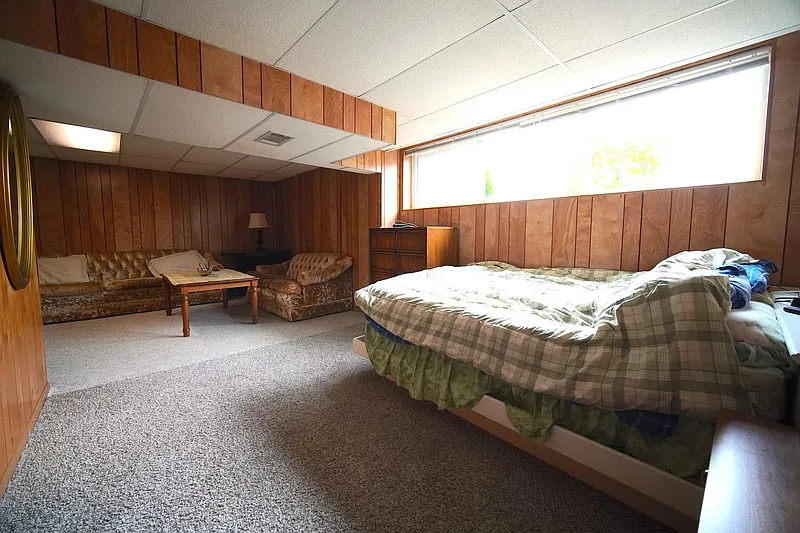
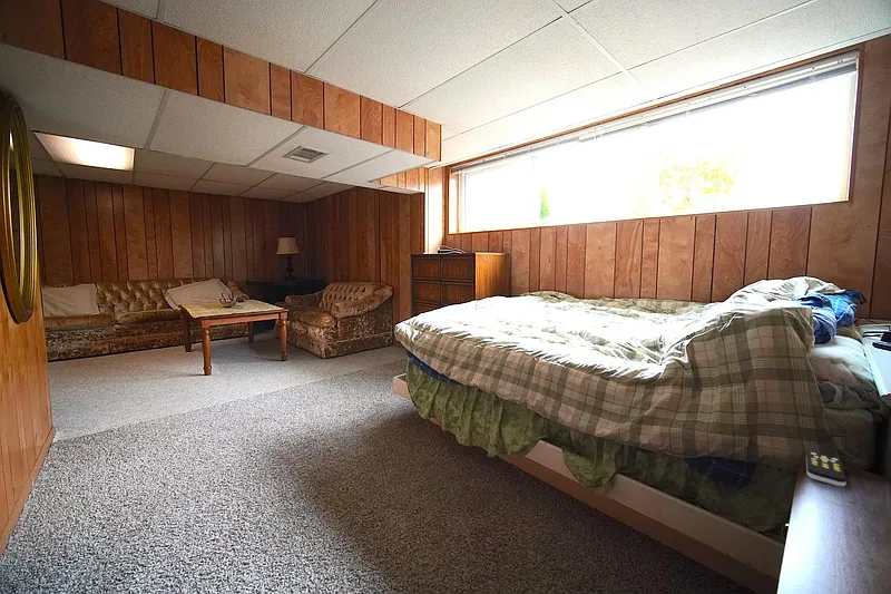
+ remote control [805,451,848,487]
